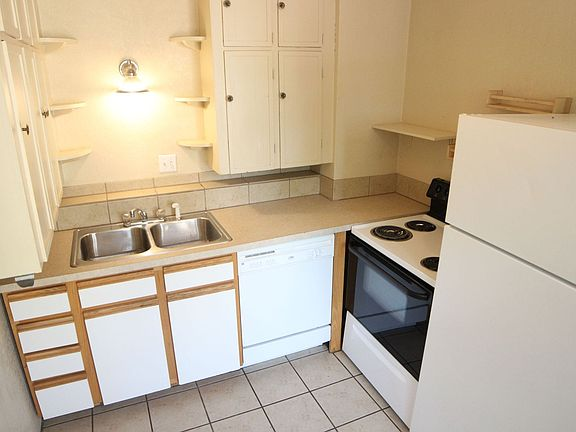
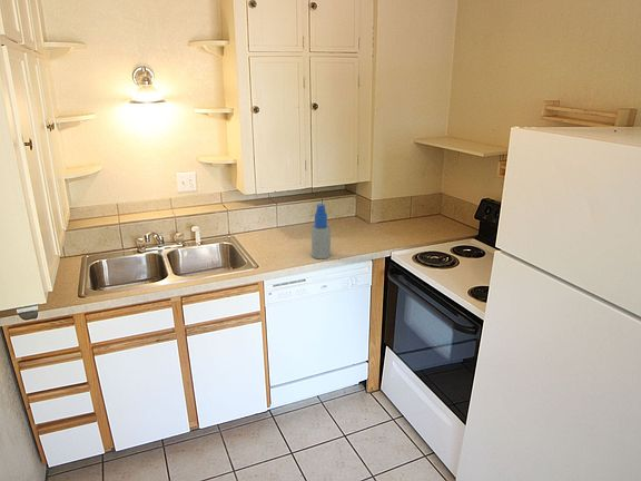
+ spray bottle [310,203,332,259]
